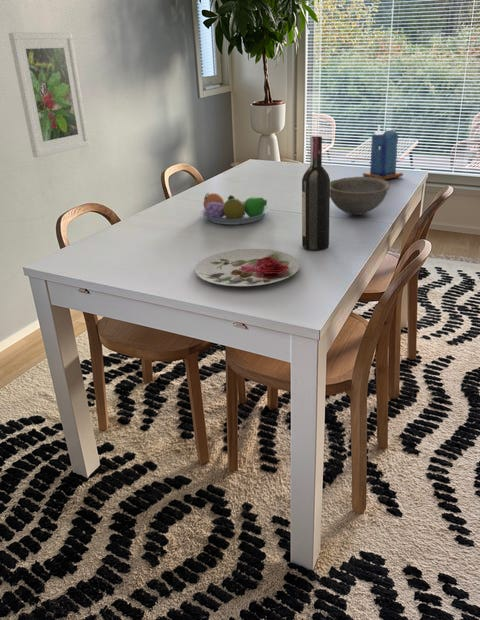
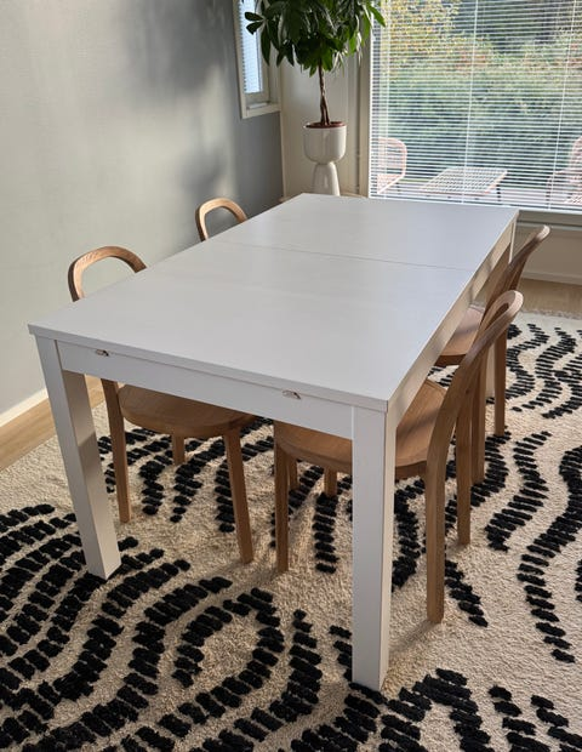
- bowl [330,176,391,216]
- candle [362,125,404,181]
- wine bottle [301,135,331,251]
- plate [194,248,301,287]
- fruit bowl [200,192,272,225]
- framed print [8,32,90,158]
